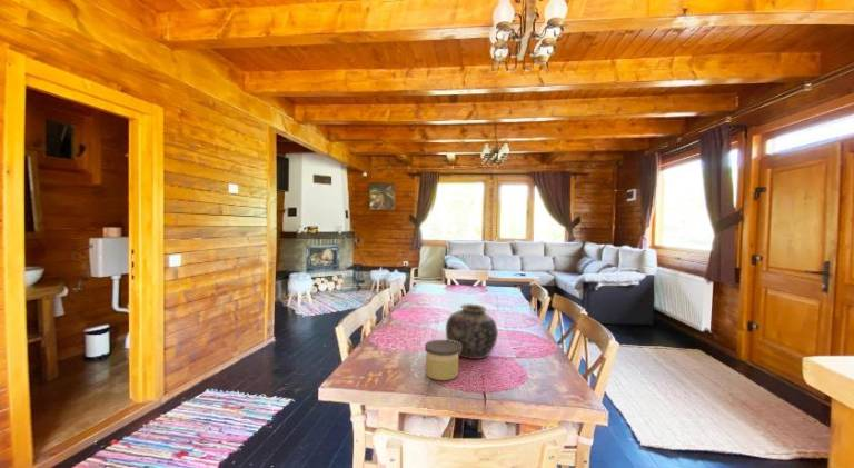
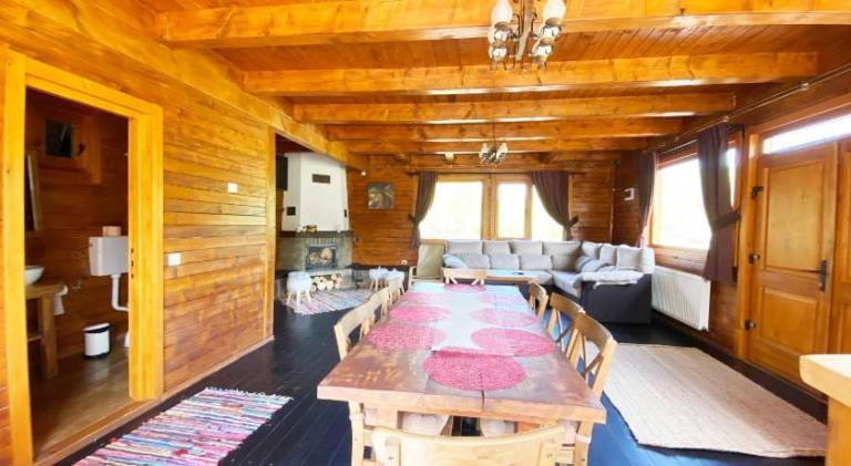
- candle [424,339,460,381]
- vase [445,302,499,360]
